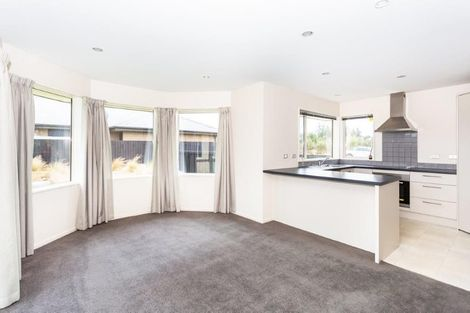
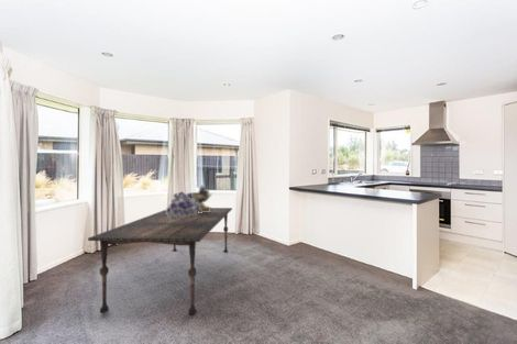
+ bouquet [165,191,201,221]
+ dining table [87,207,233,317]
+ birdbath [185,184,212,213]
